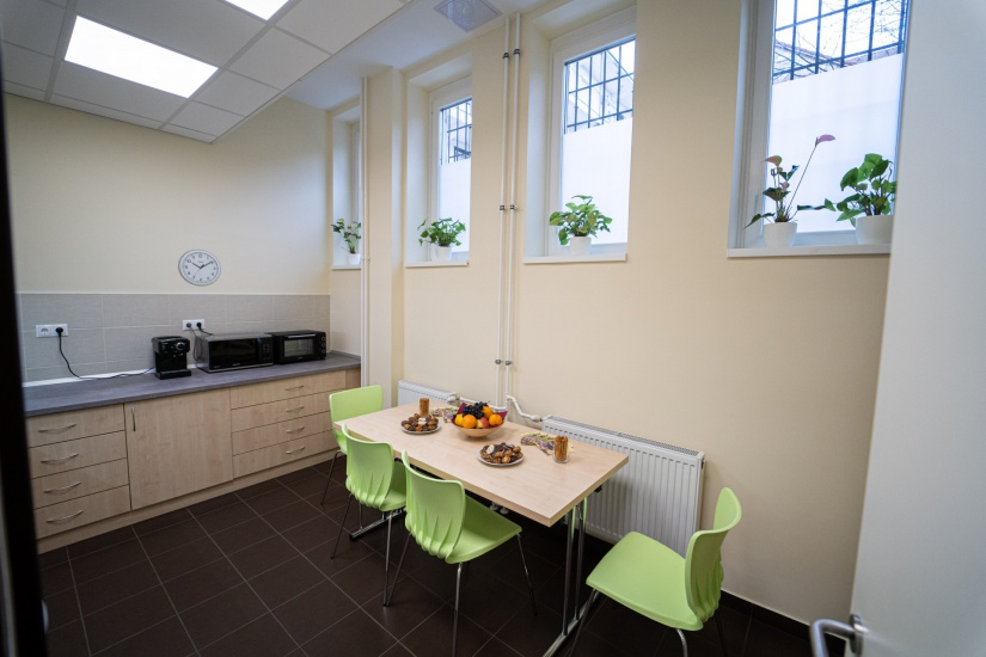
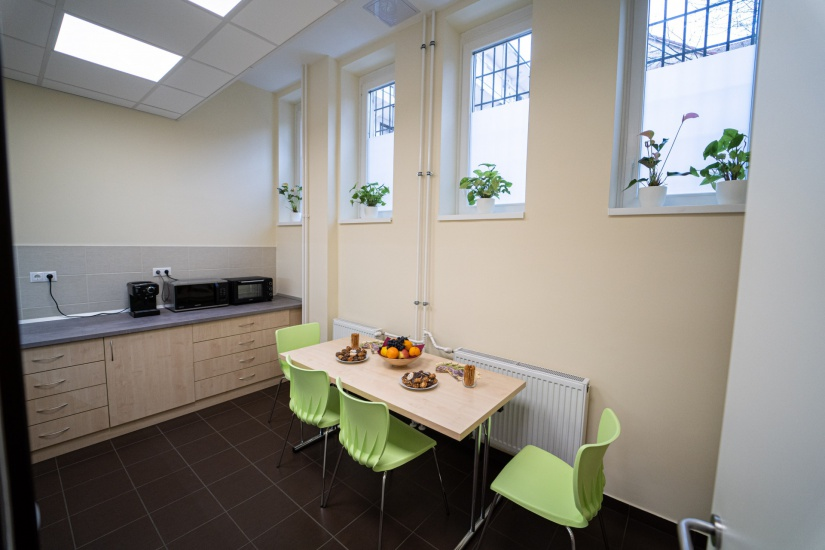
- wall clock [177,248,222,288]
